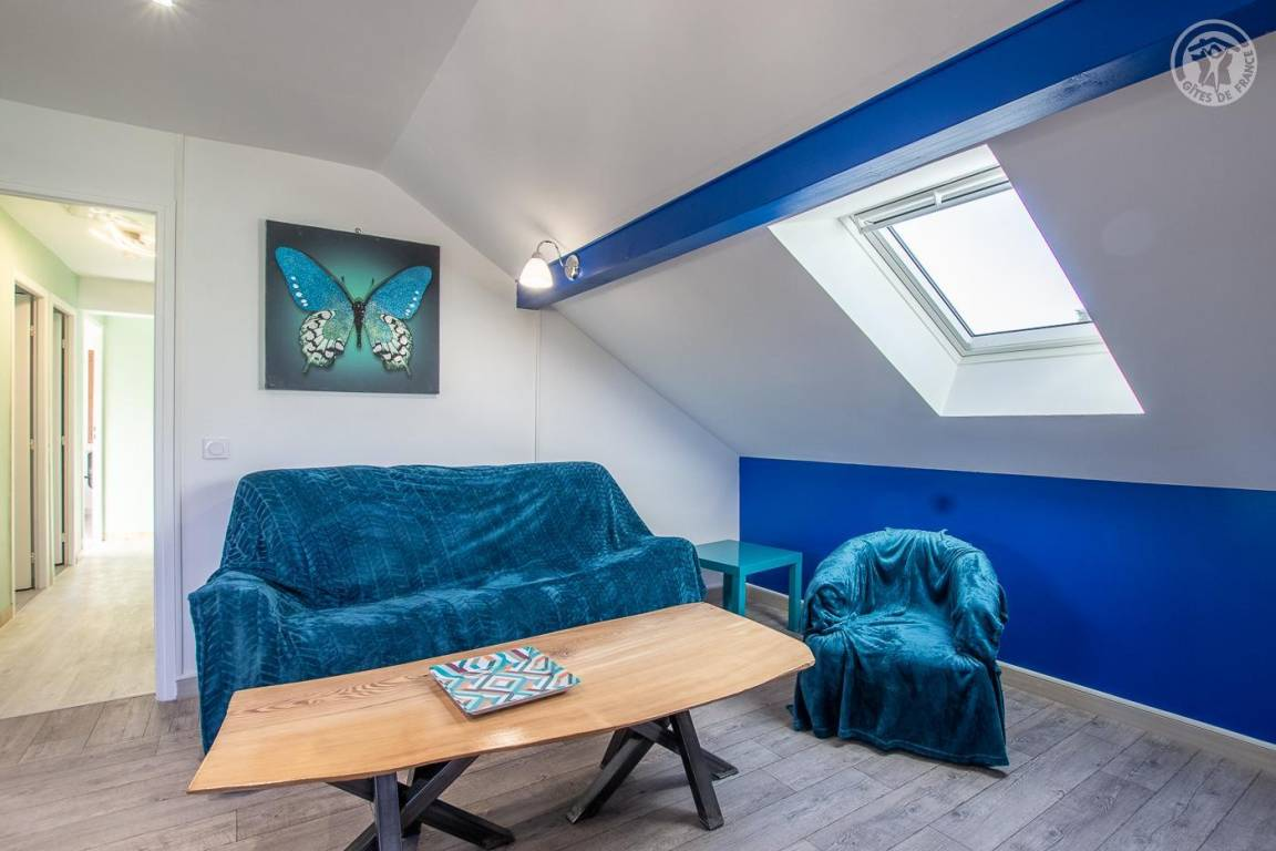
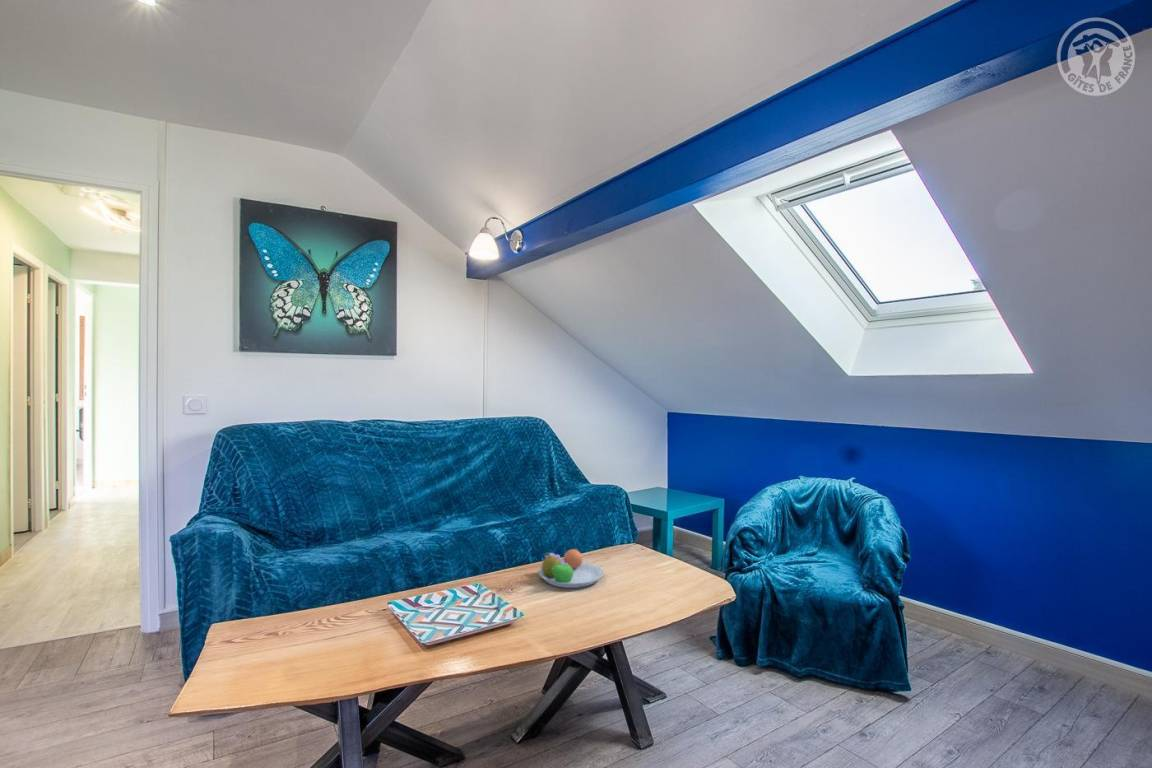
+ fruit bowl [537,547,605,589]
